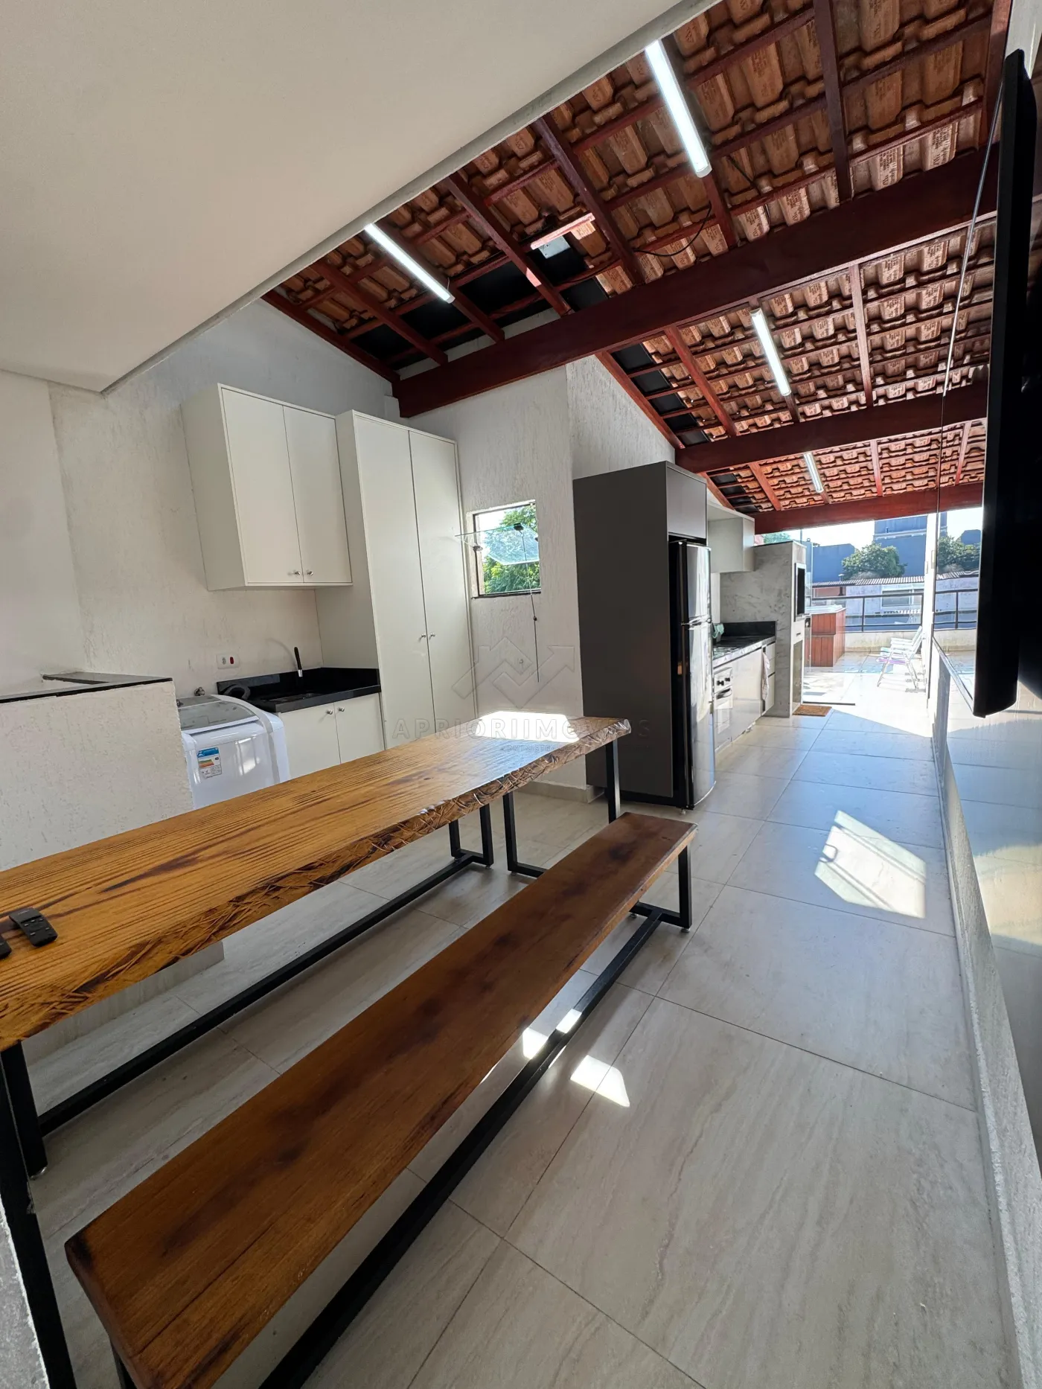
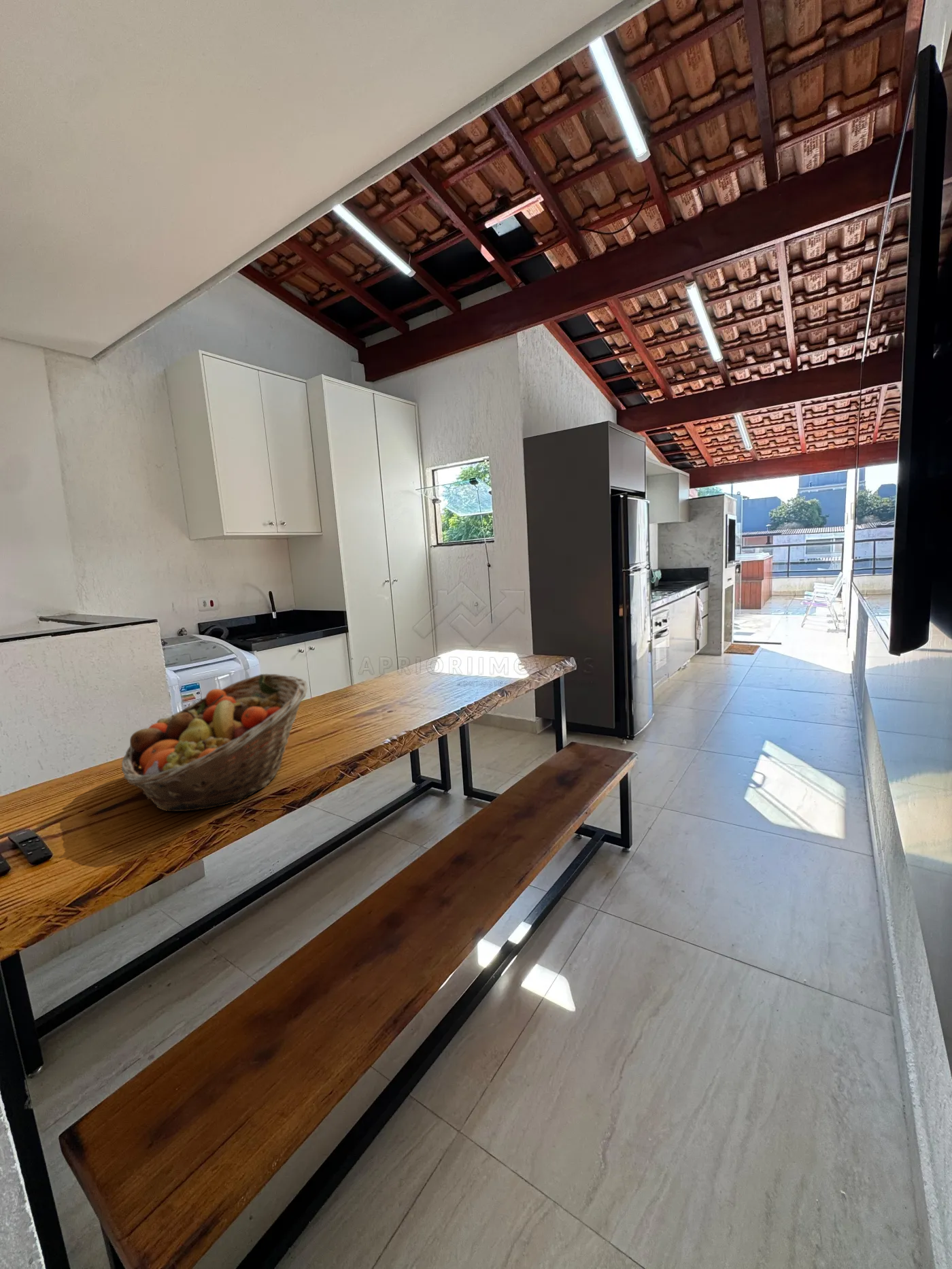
+ fruit basket [121,673,308,812]
